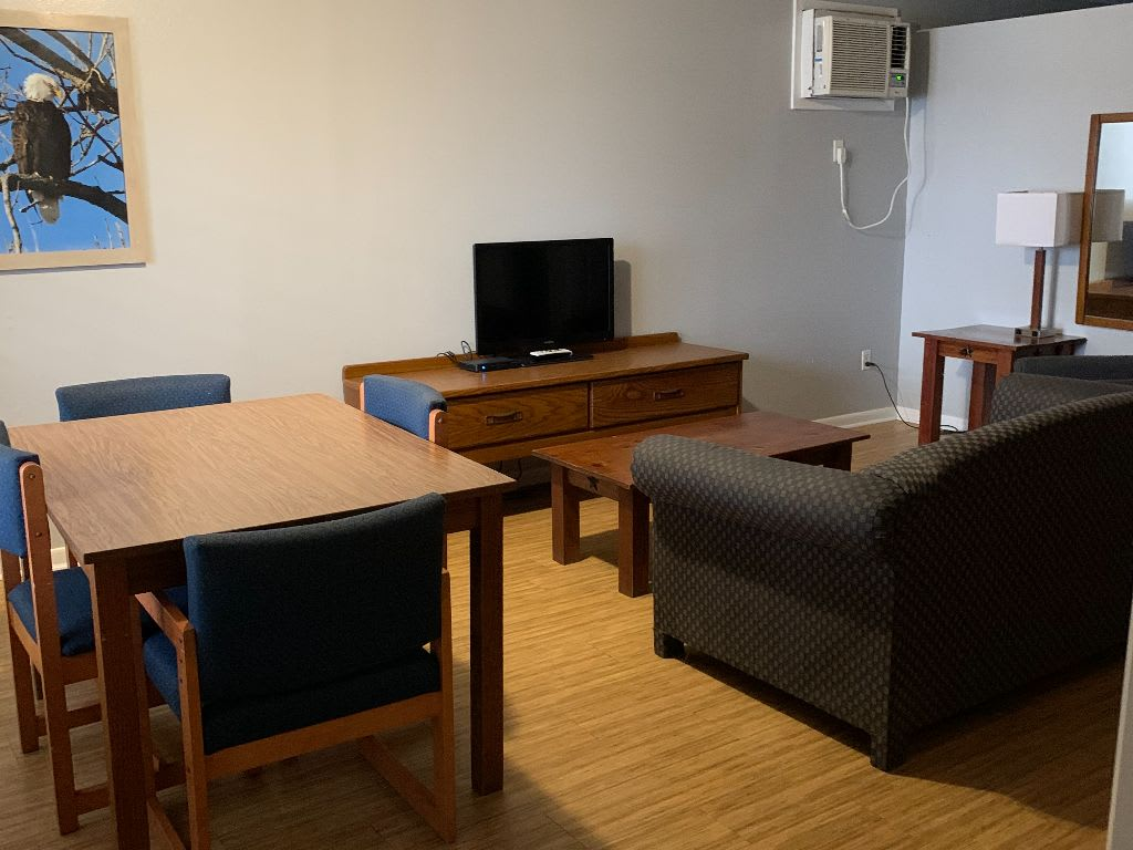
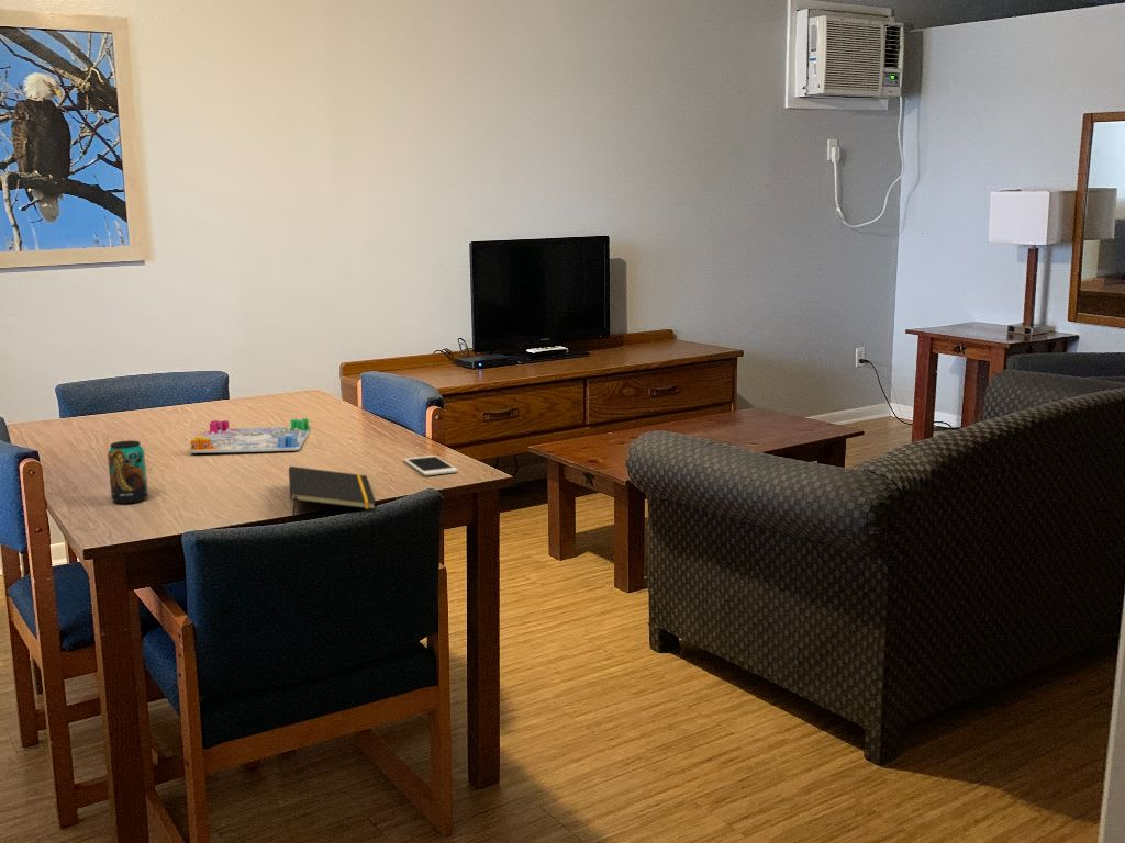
+ beverage can [107,439,149,505]
+ board game [188,417,312,454]
+ cell phone [403,454,458,476]
+ notepad [288,465,377,518]
